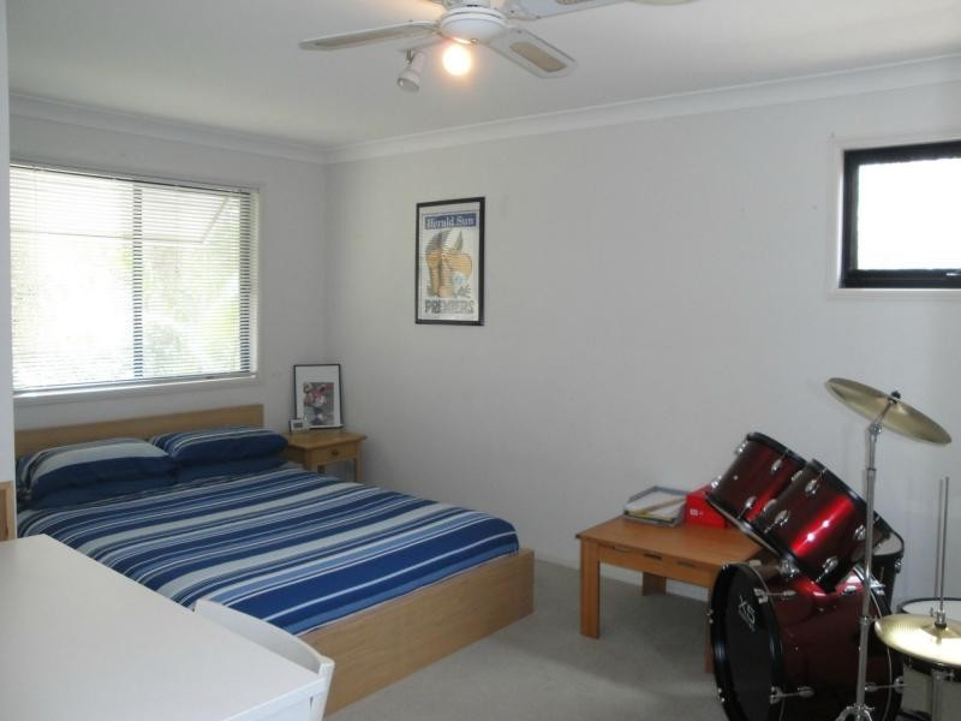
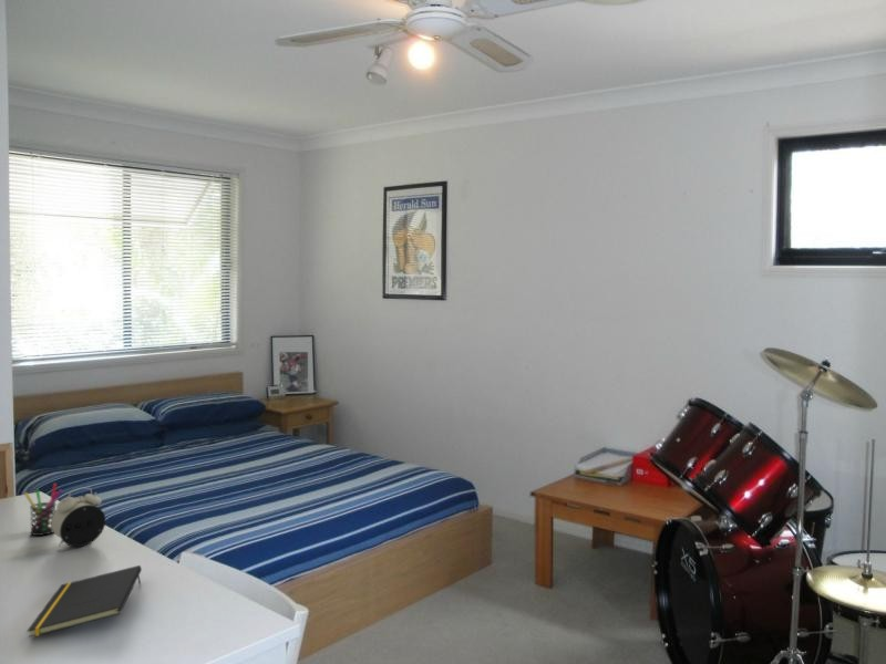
+ notepad [25,564,143,639]
+ alarm clock [50,487,106,548]
+ pen holder [23,483,63,537]
